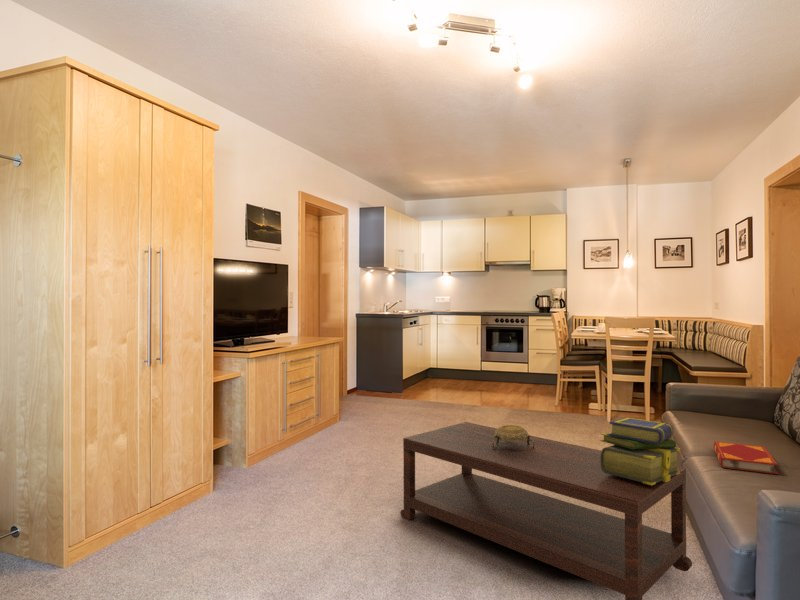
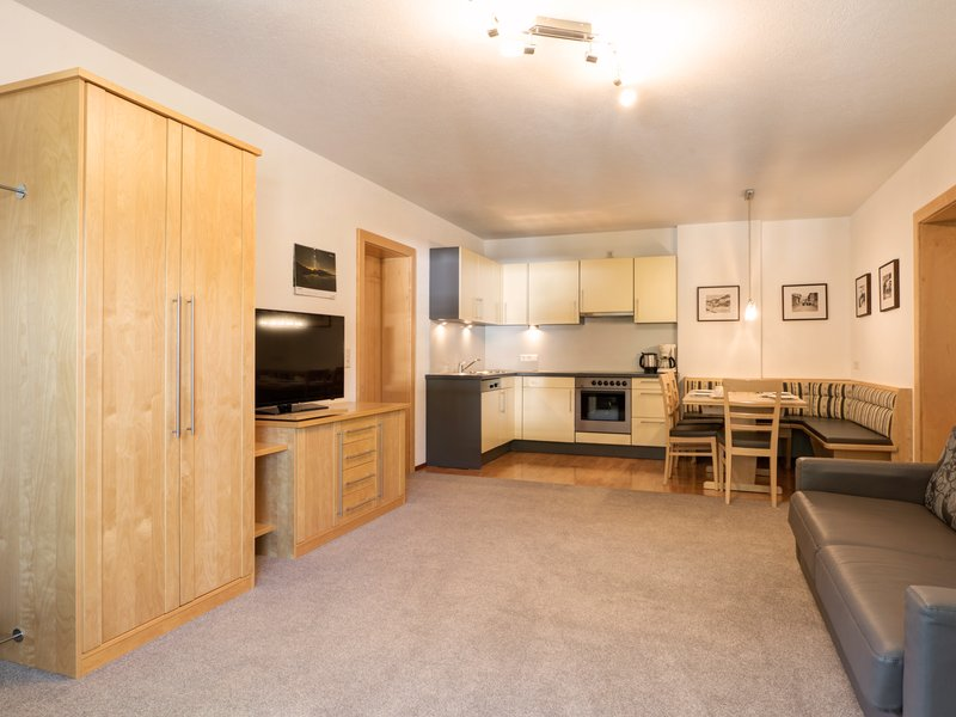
- hardback book [713,441,779,475]
- stack of books [599,417,681,485]
- decorative bowl [492,424,535,450]
- coffee table [400,421,693,600]
